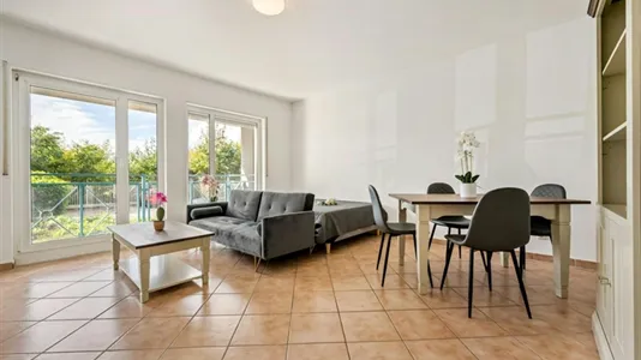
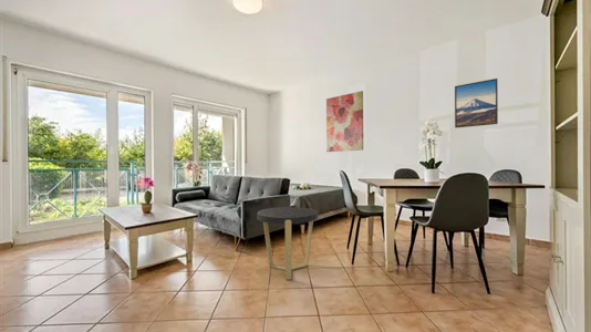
+ wall art [325,90,364,153]
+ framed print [454,77,499,128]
+ side table [256,206,319,281]
